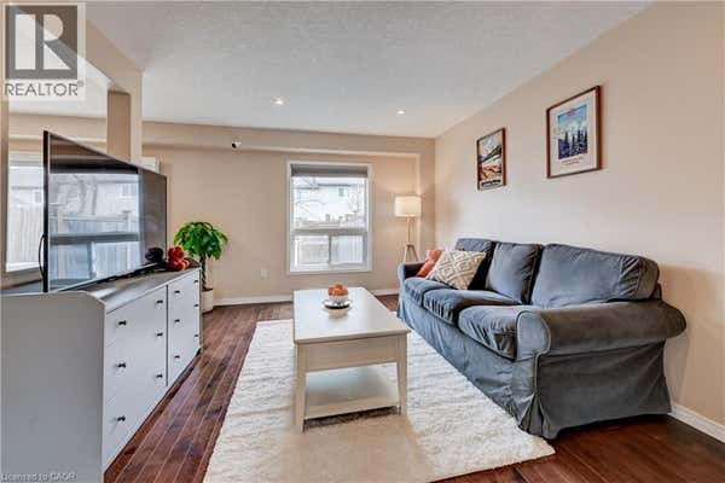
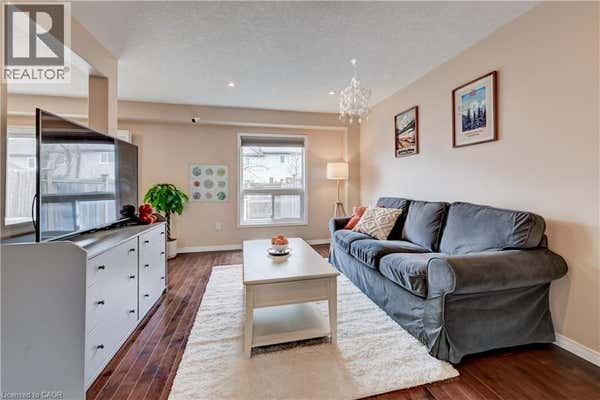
+ chandelier [338,58,373,124]
+ wall art [188,163,230,203]
